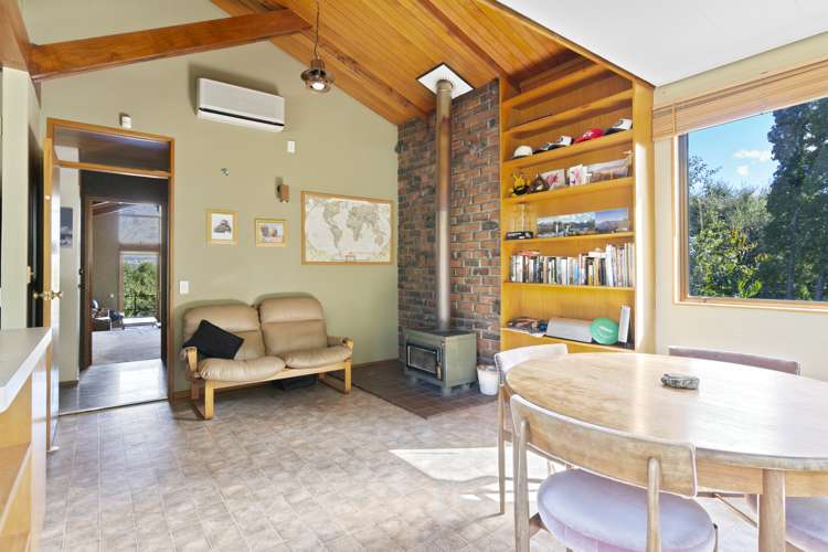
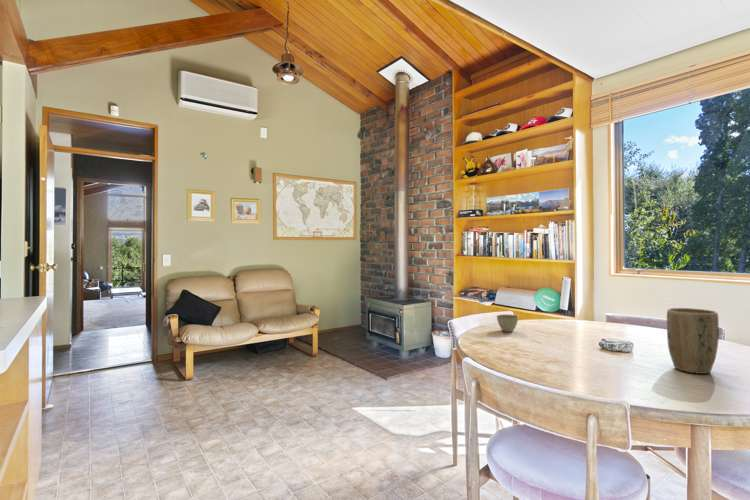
+ flower pot [496,314,519,333]
+ plant pot [666,307,720,375]
